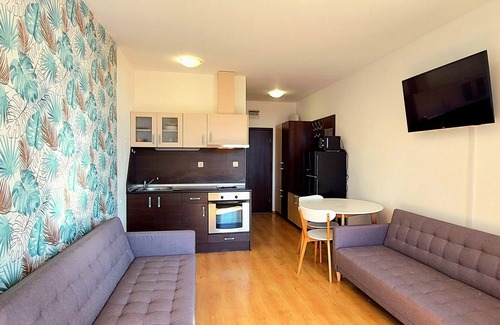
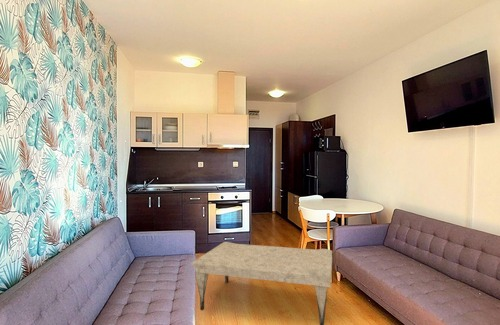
+ coffee table [190,241,333,325]
